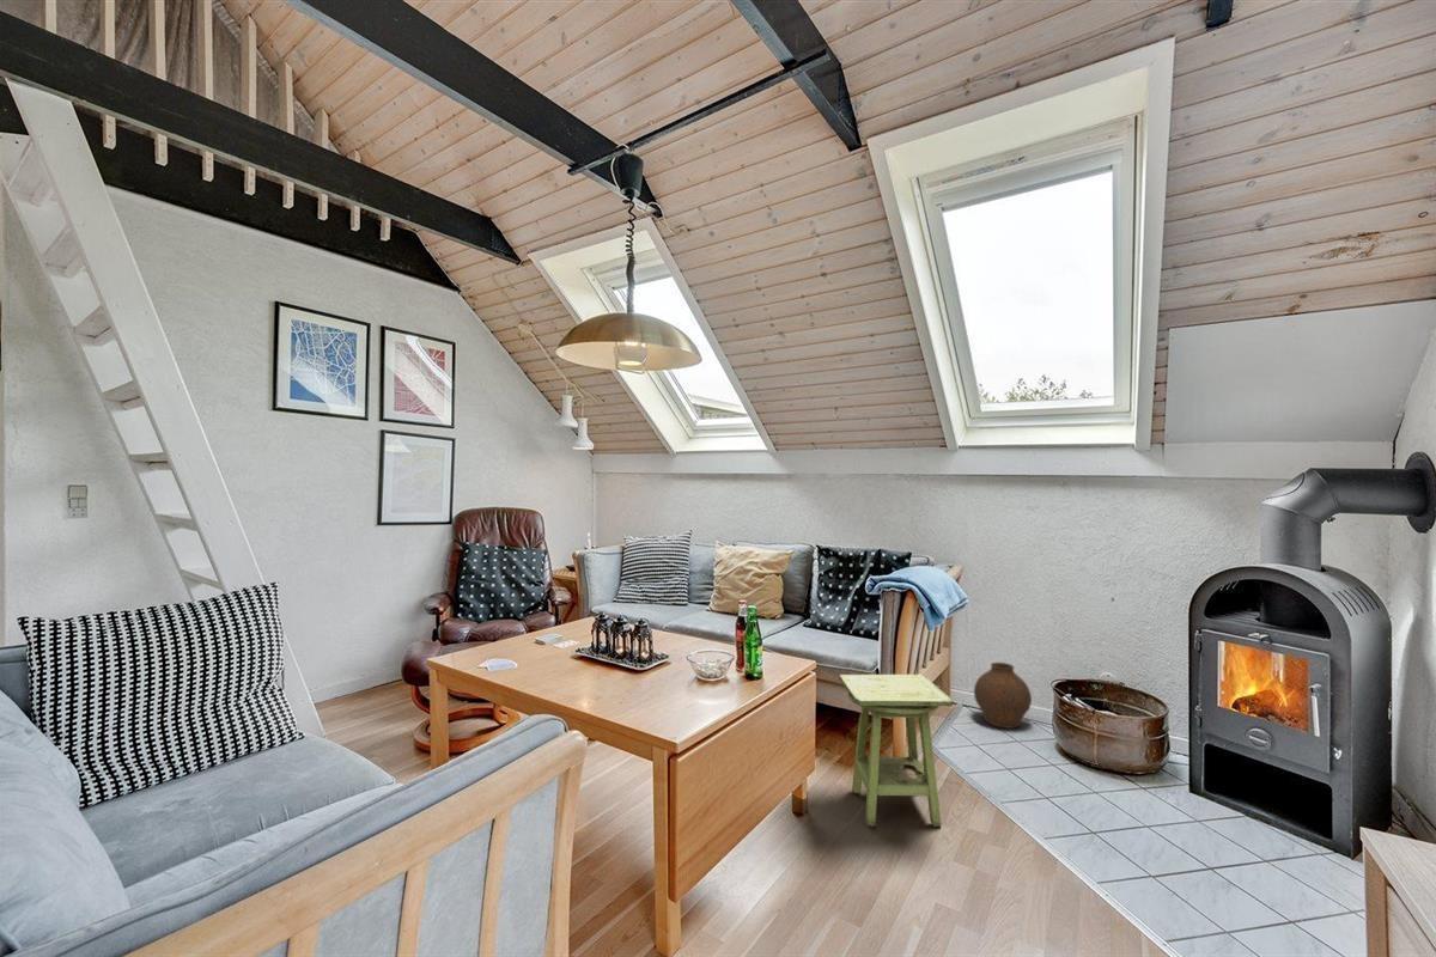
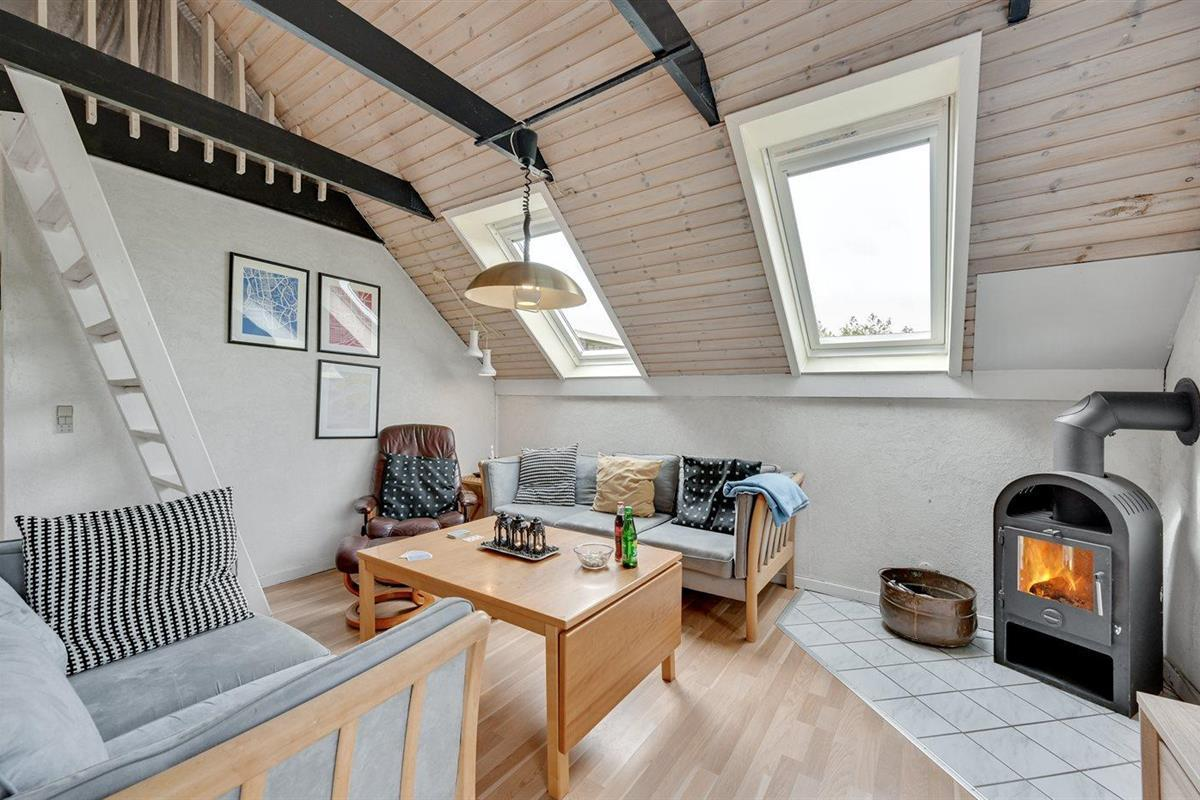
- side table [838,673,954,828]
- vase [973,662,1033,730]
